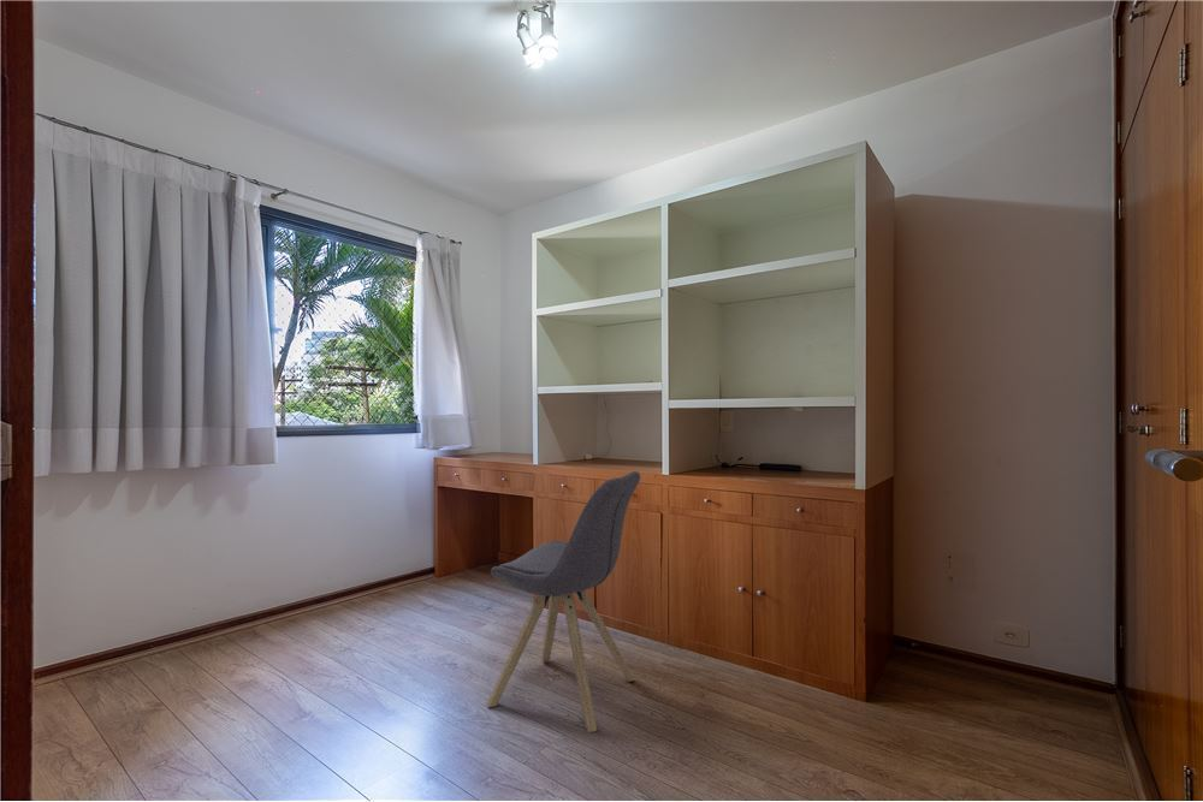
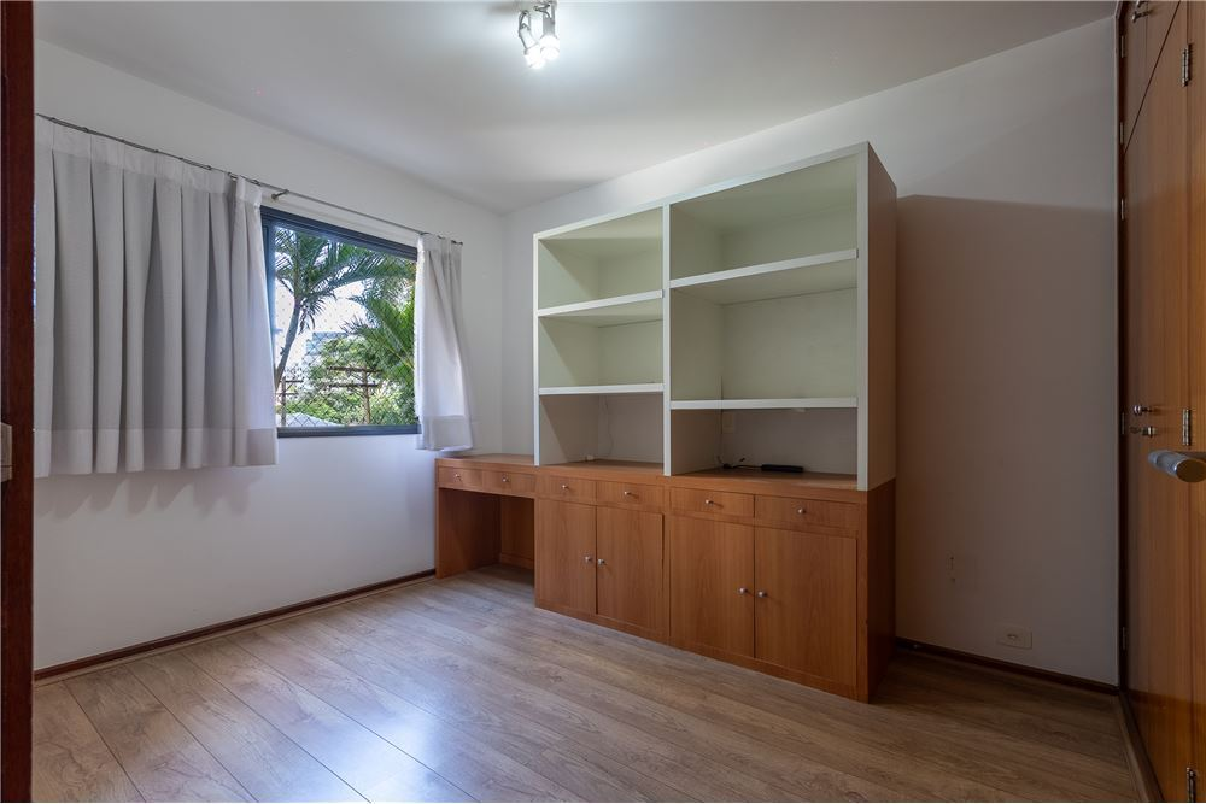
- chair [486,470,641,733]
